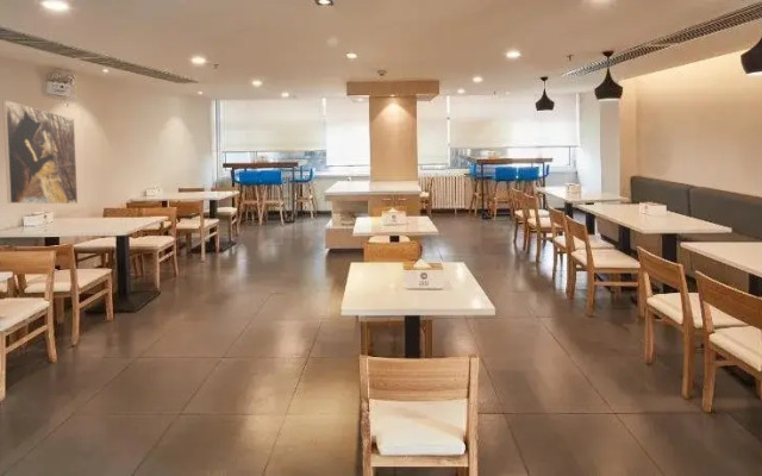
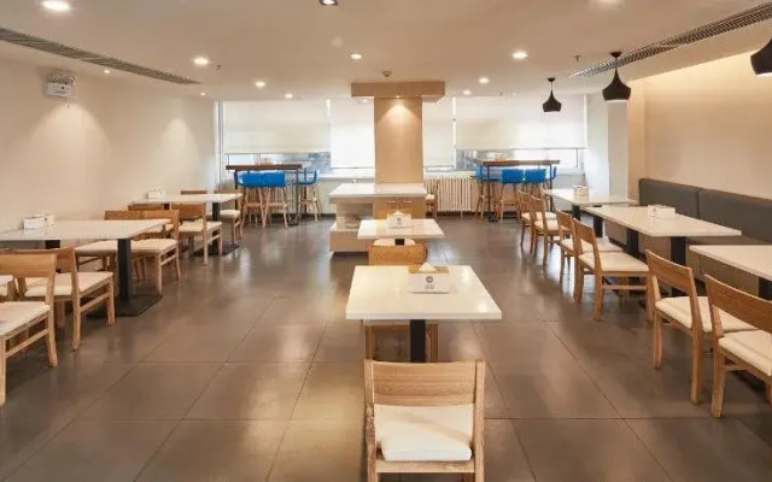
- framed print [1,99,79,205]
